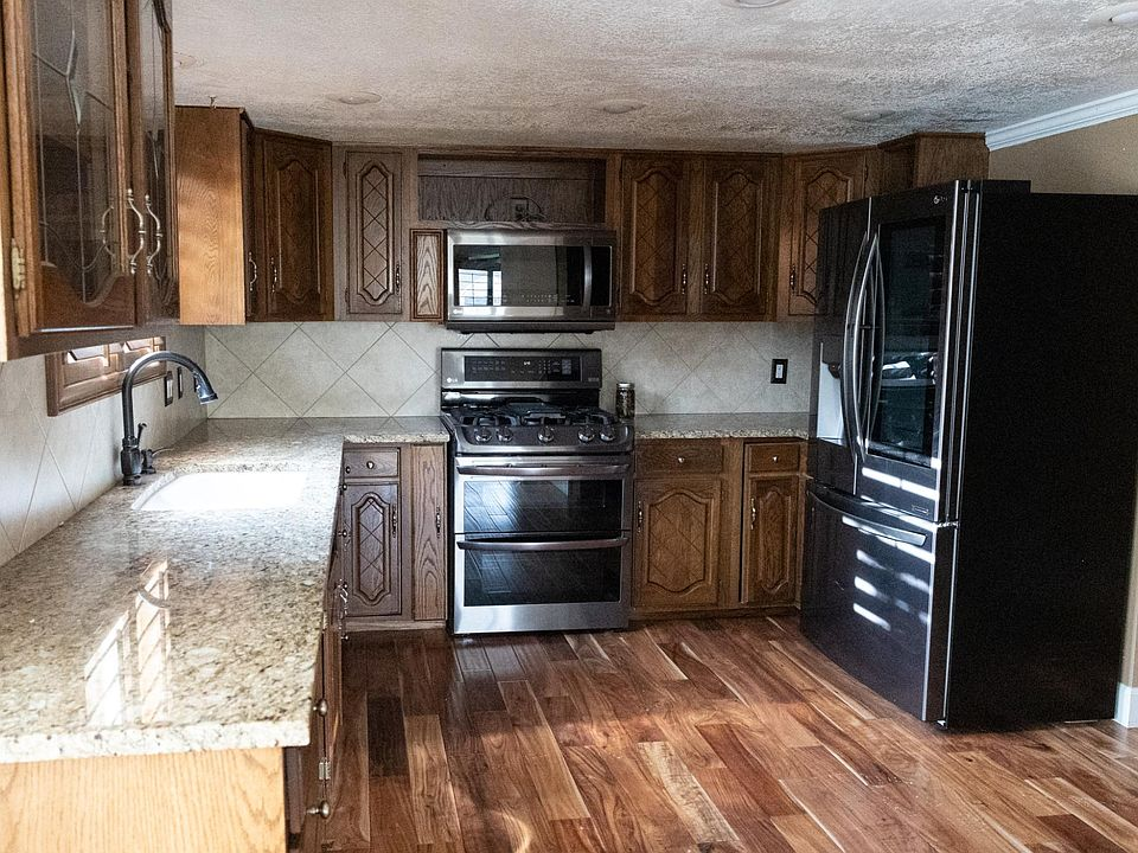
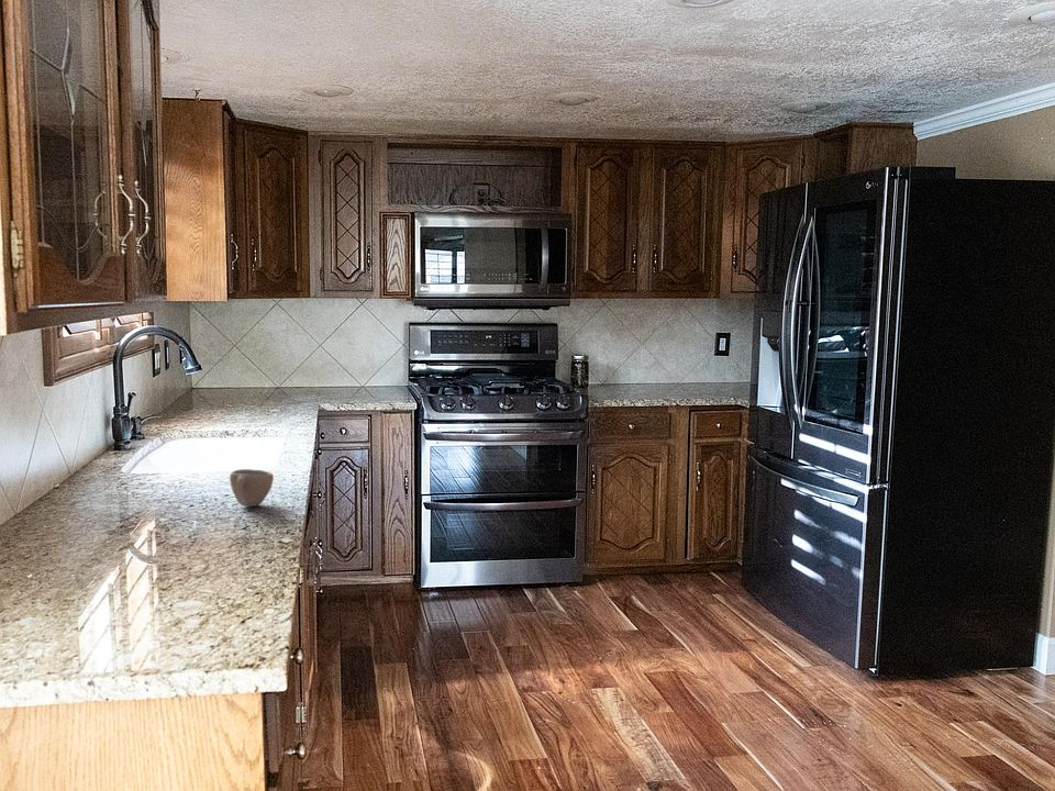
+ cup [229,468,275,508]
